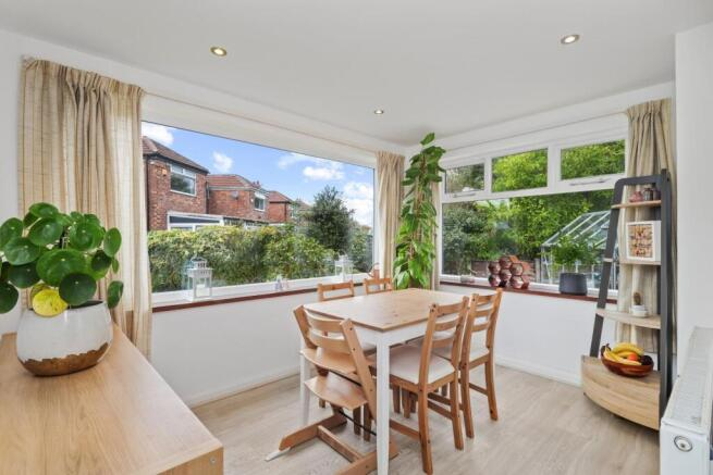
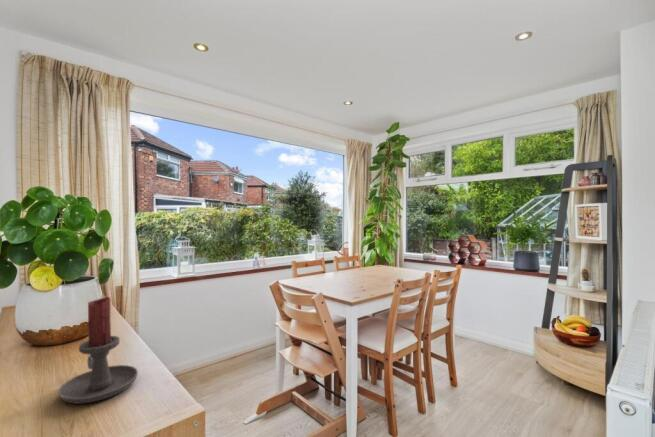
+ candle holder [57,296,139,405]
